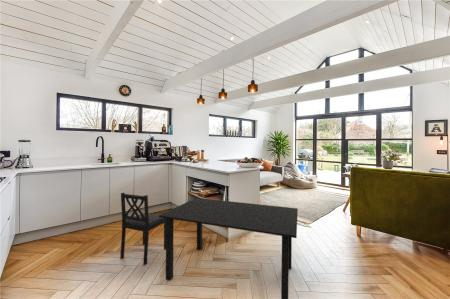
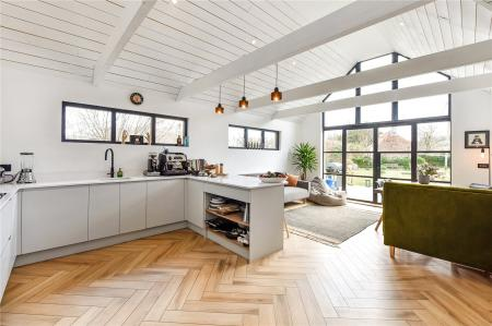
- dining set [119,192,299,299]
